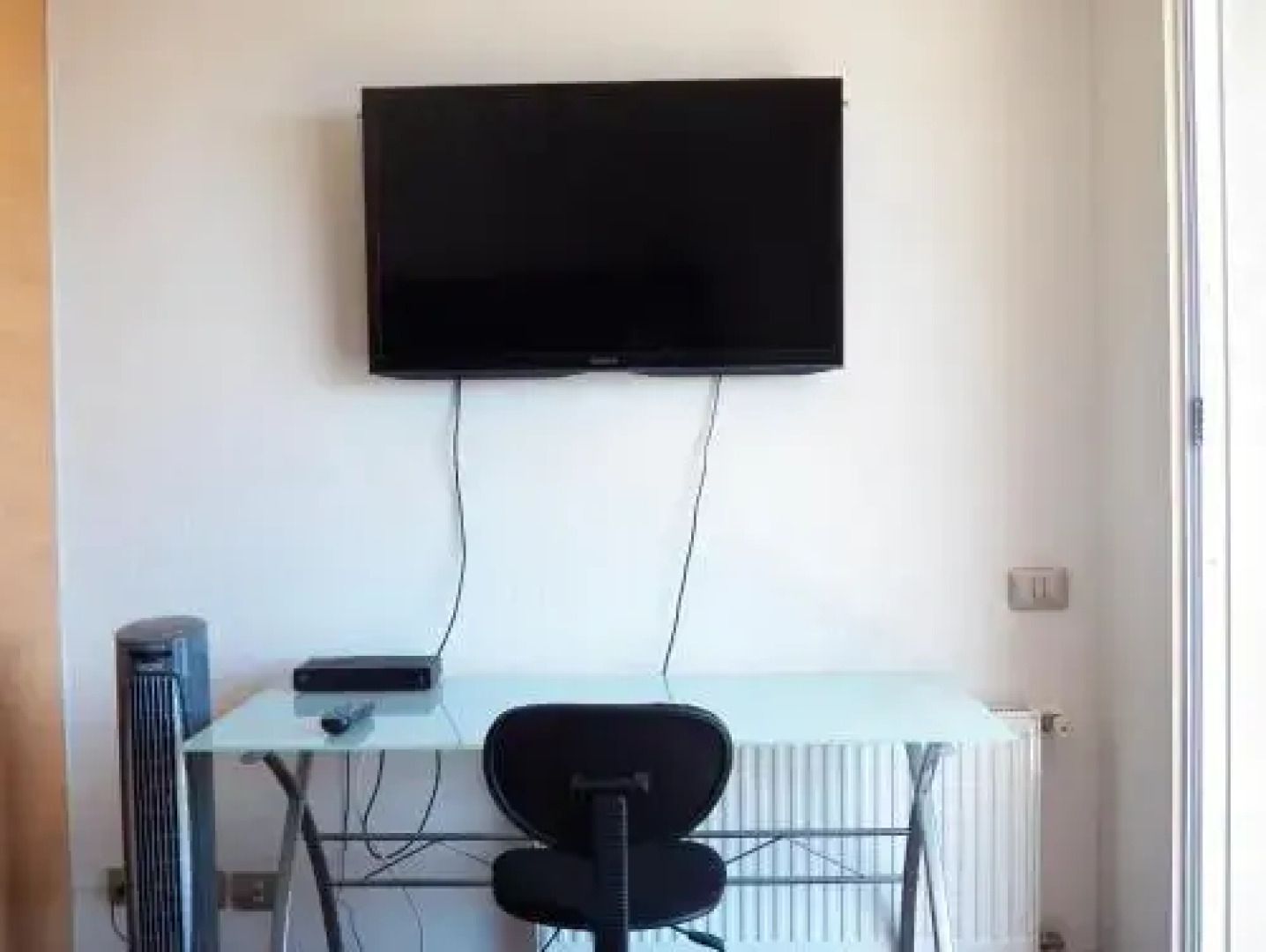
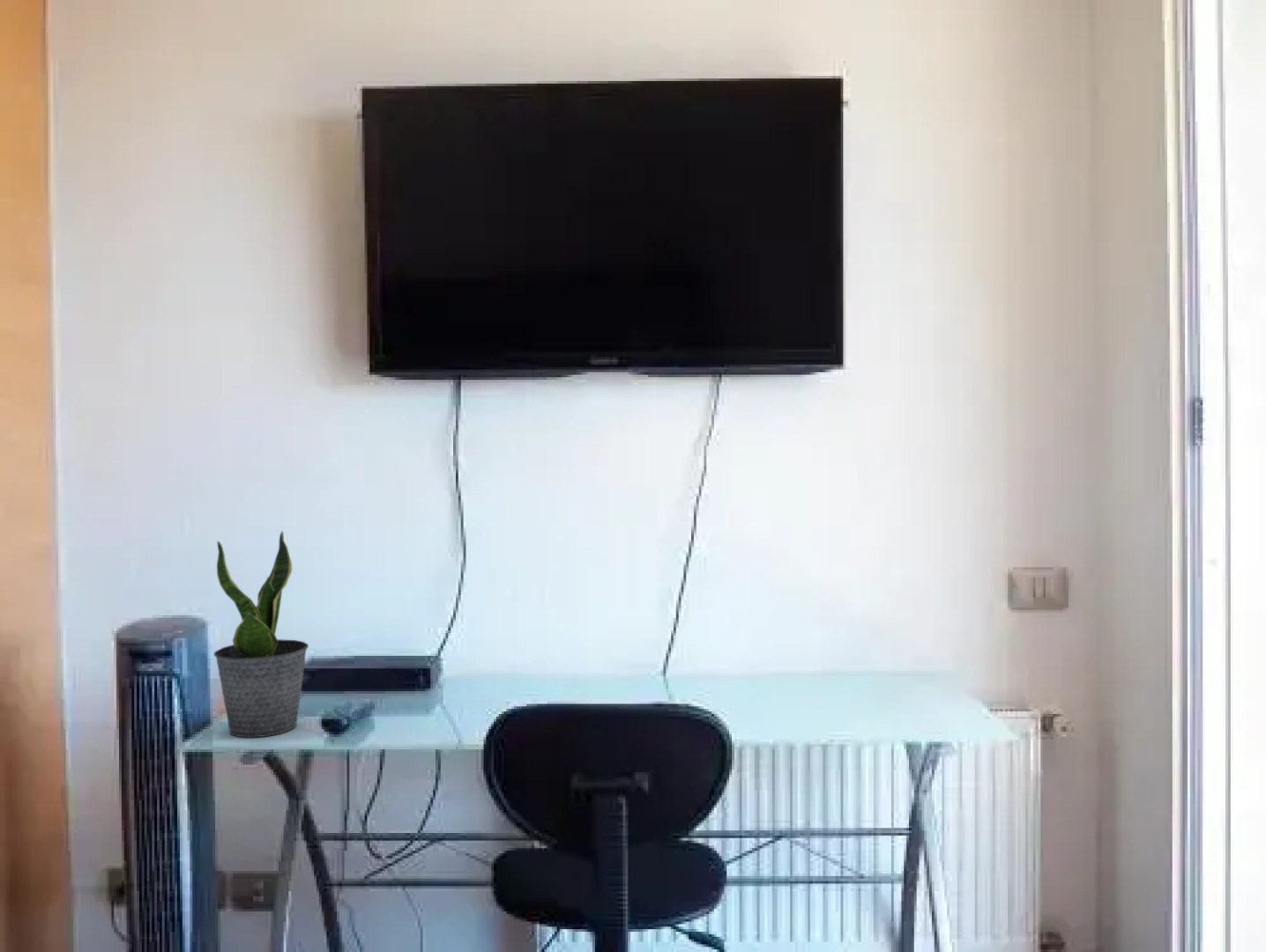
+ potted plant [212,531,309,739]
